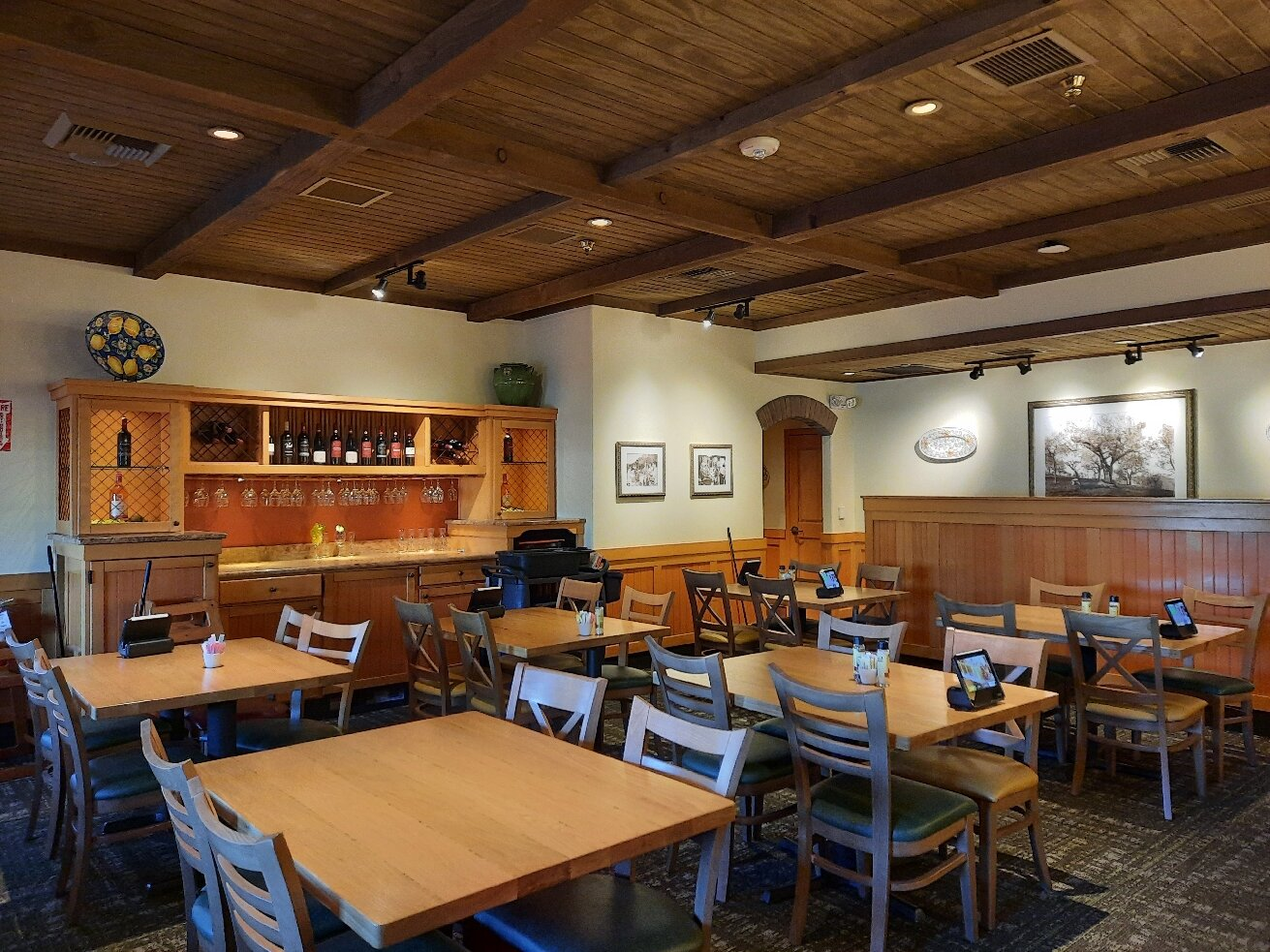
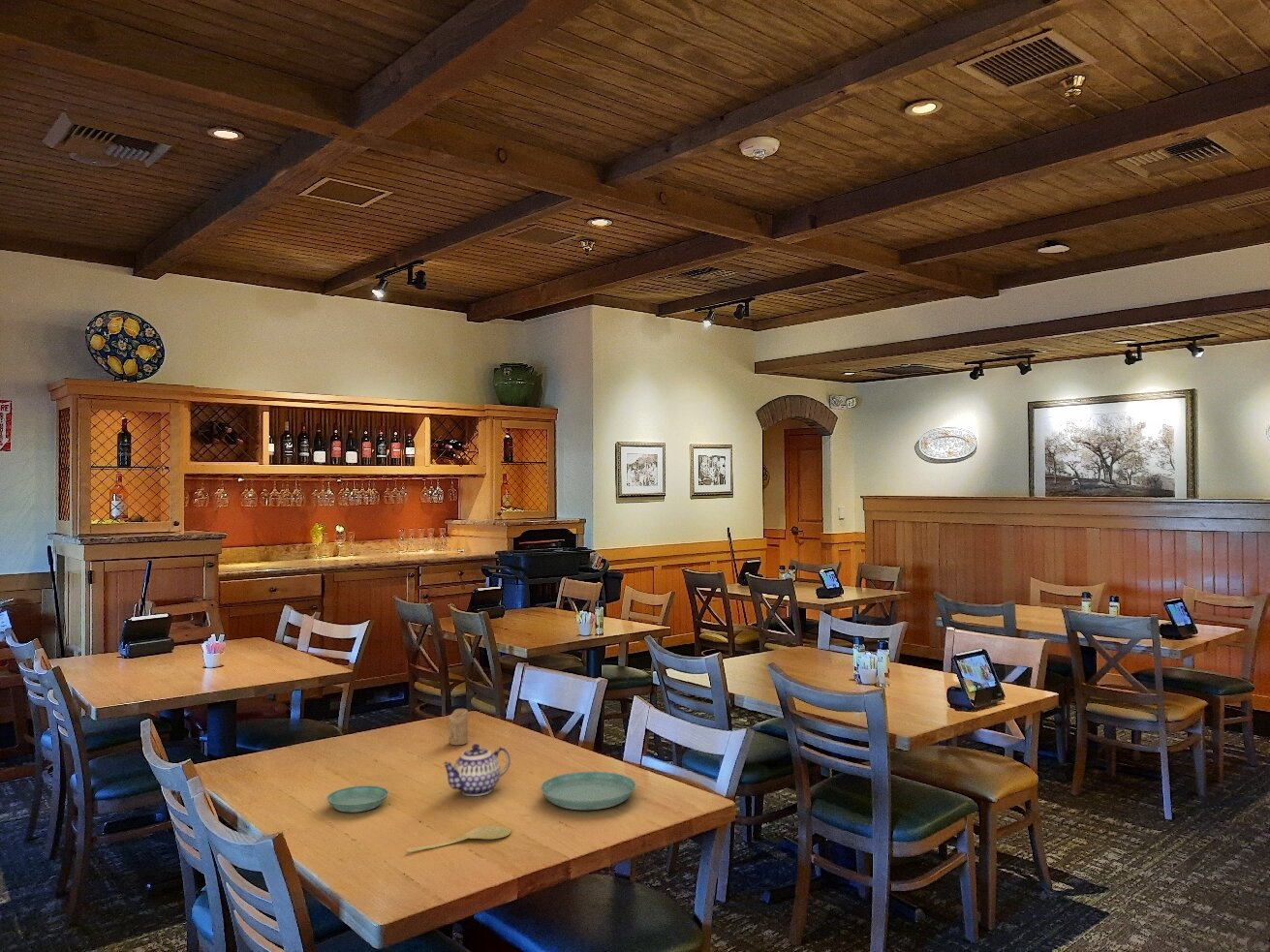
+ saucer [325,784,389,814]
+ teapot [442,743,511,797]
+ candle [447,708,469,746]
+ saucer [540,771,636,811]
+ spoon [406,825,511,853]
